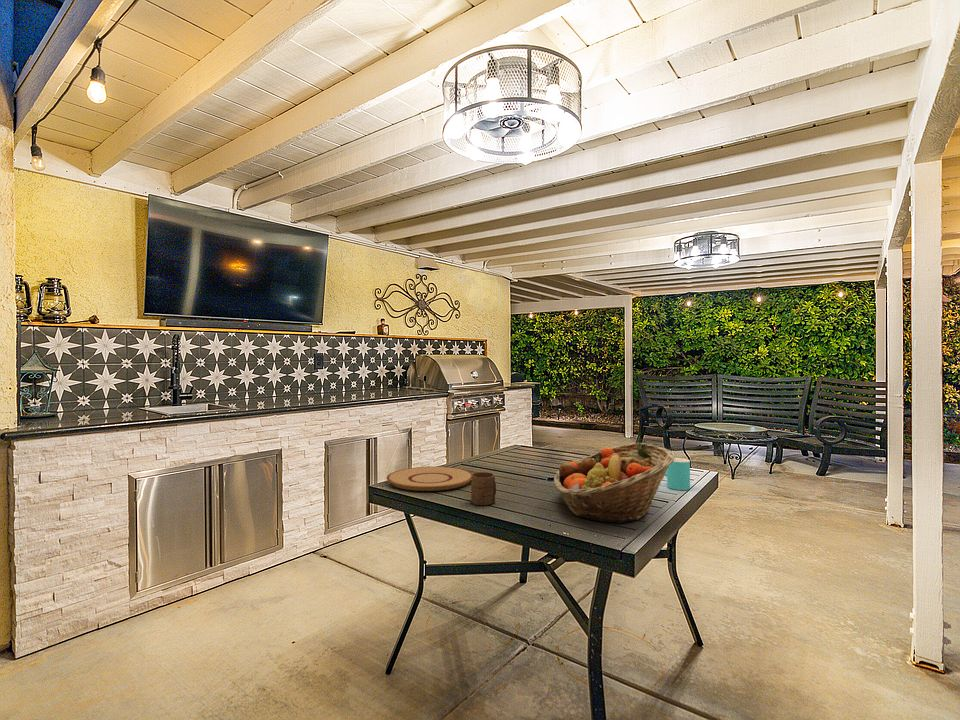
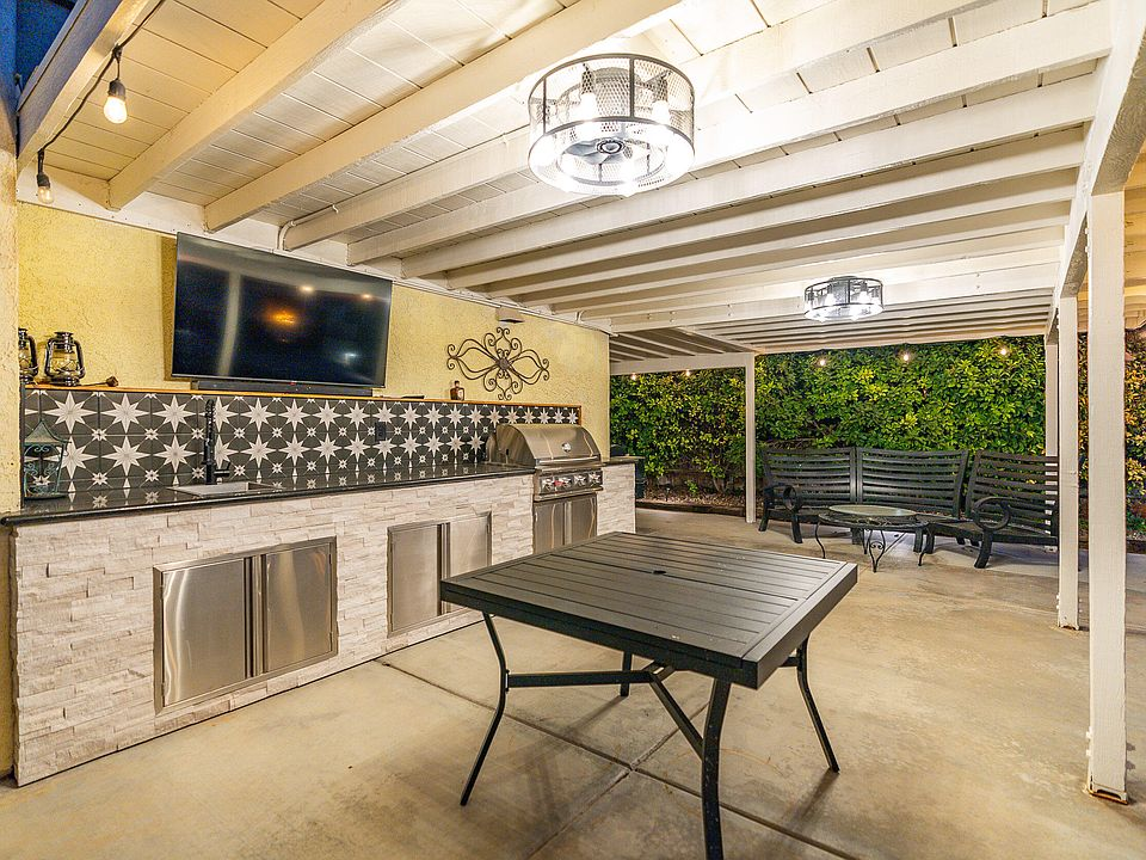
- fruit basket [553,442,675,525]
- plate [386,466,473,492]
- cup [664,457,691,491]
- cup [470,471,497,506]
